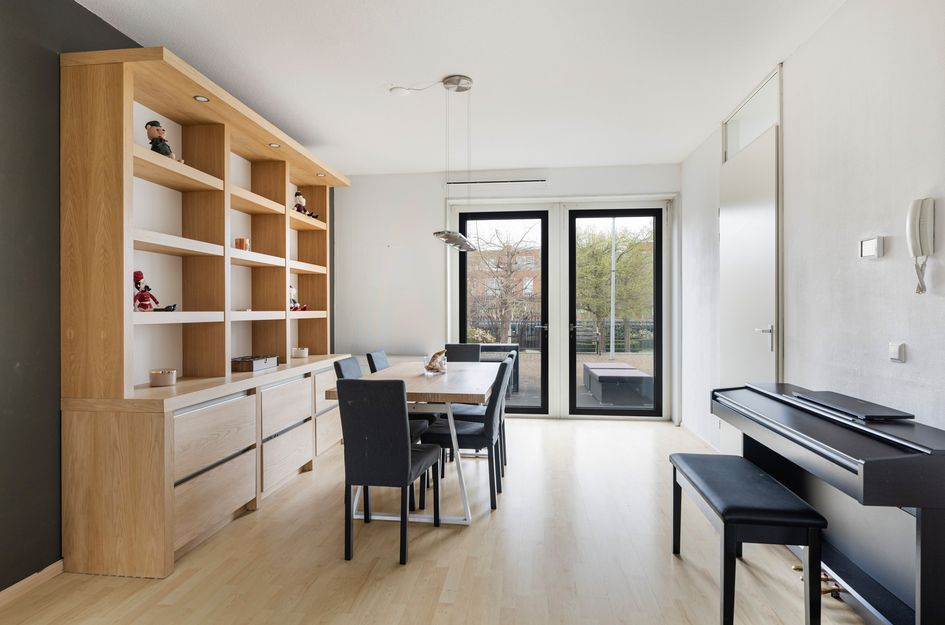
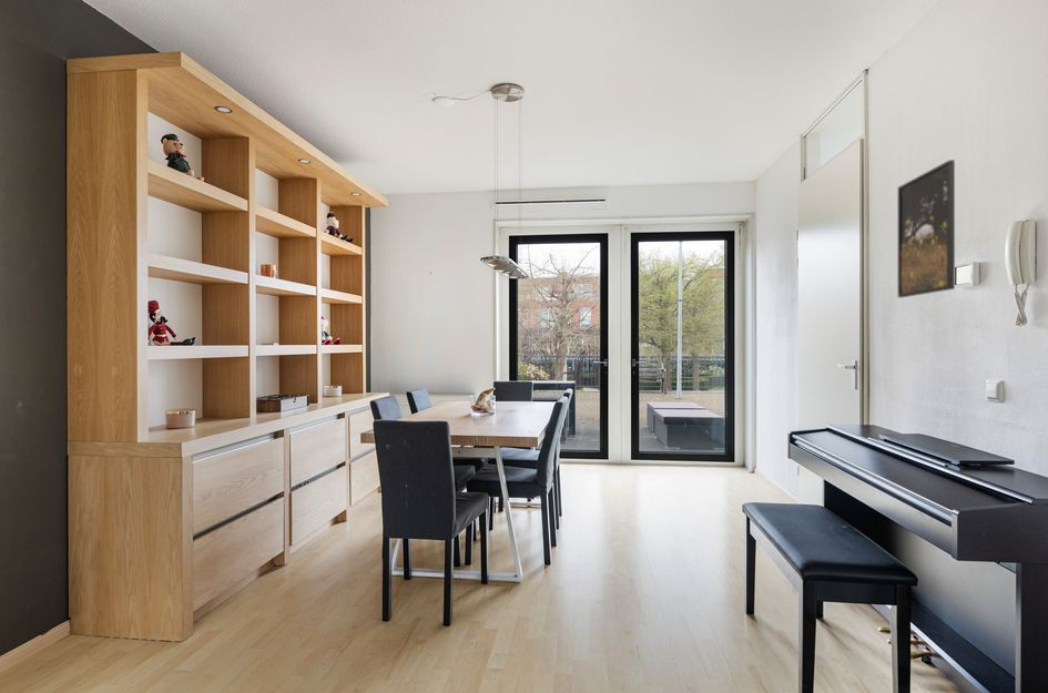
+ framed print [897,159,956,298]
